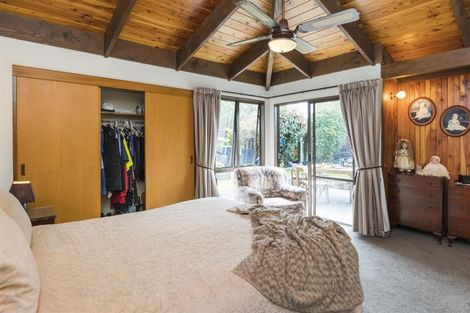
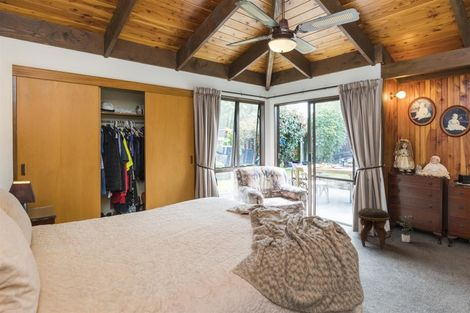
+ potted plant [395,215,416,243]
+ footstool [357,207,391,249]
